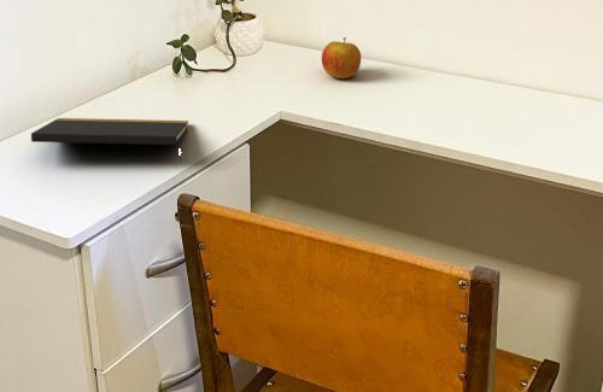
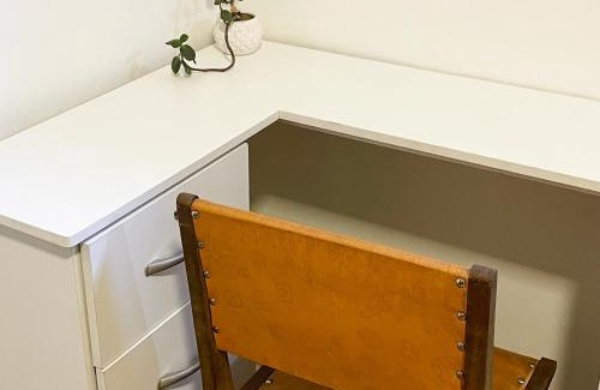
- notepad [30,117,189,164]
- apple [321,36,362,80]
